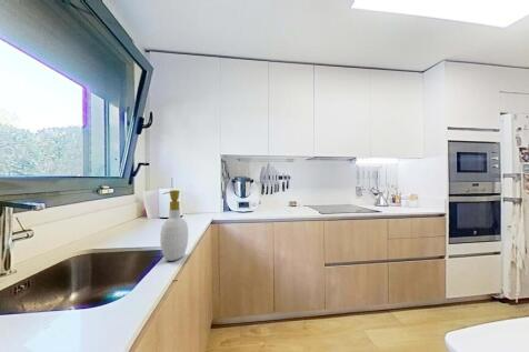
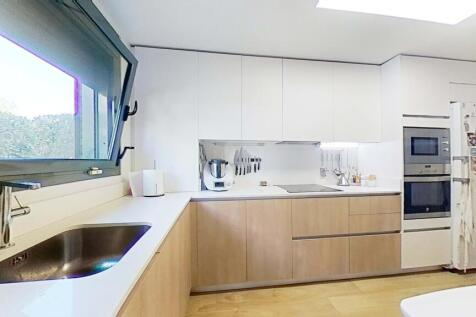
- soap bottle [159,189,189,262]
